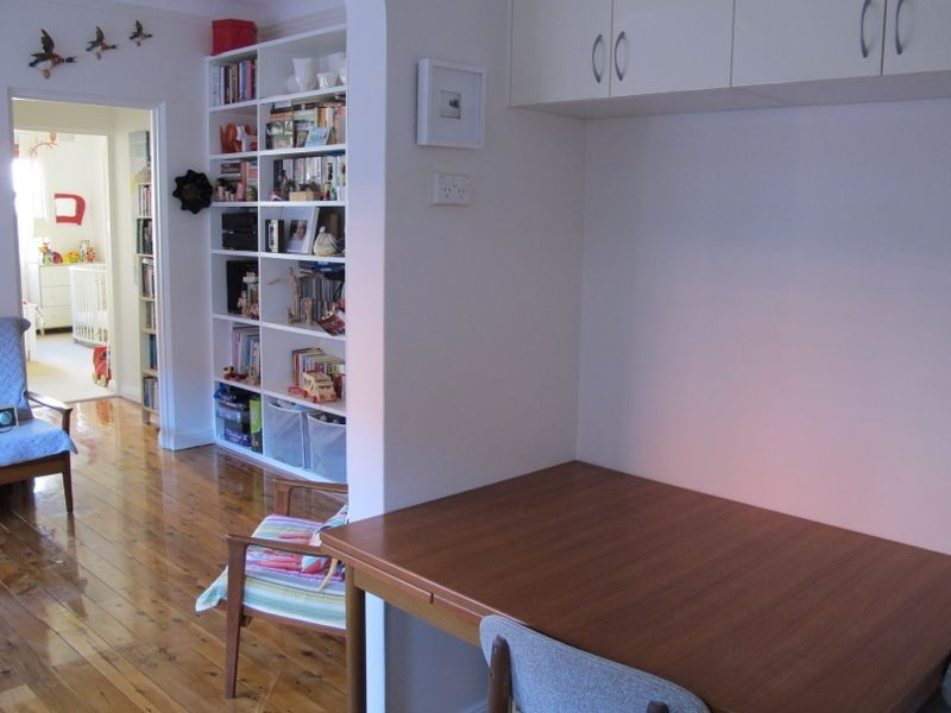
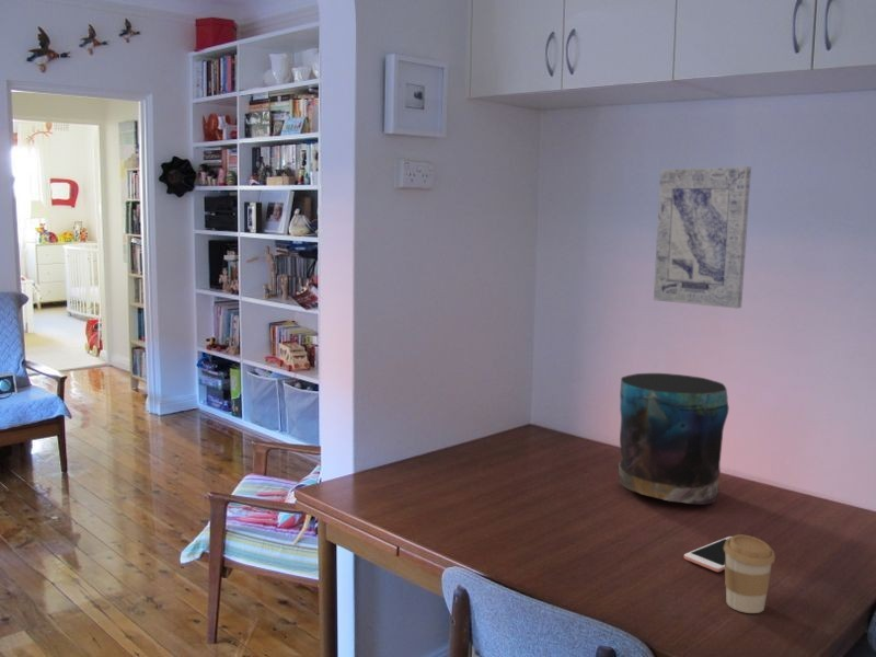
+ coffee cup [724,533,776,614]
+ vase [618,372,730,506]
+ cell phone [683,535,733,573]
+ wall art [653,165,752,310]
